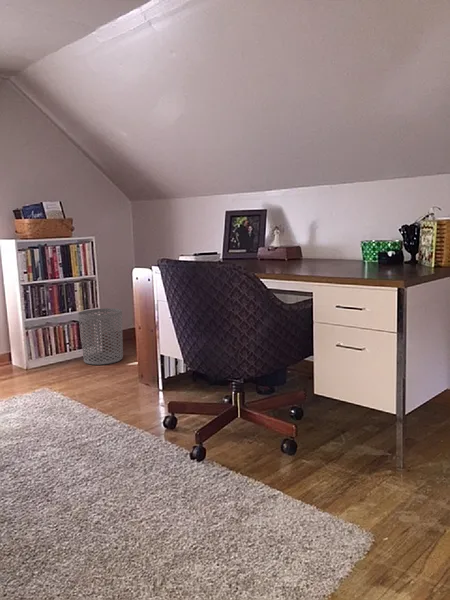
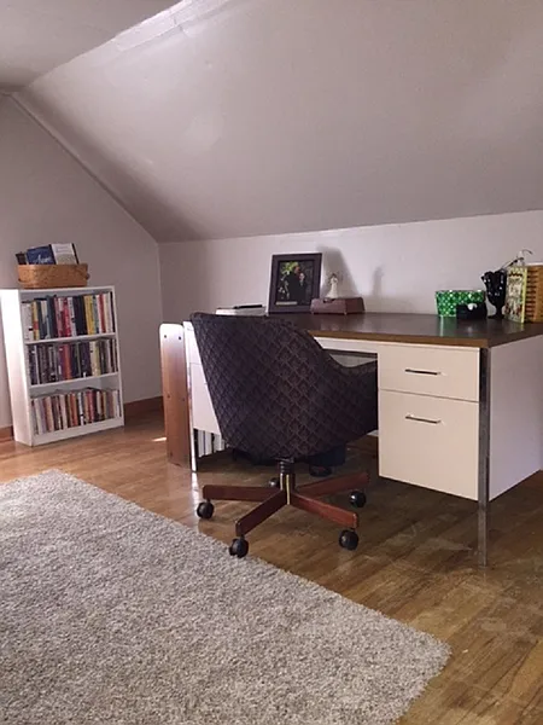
- waste bin [77,307,124,366]
